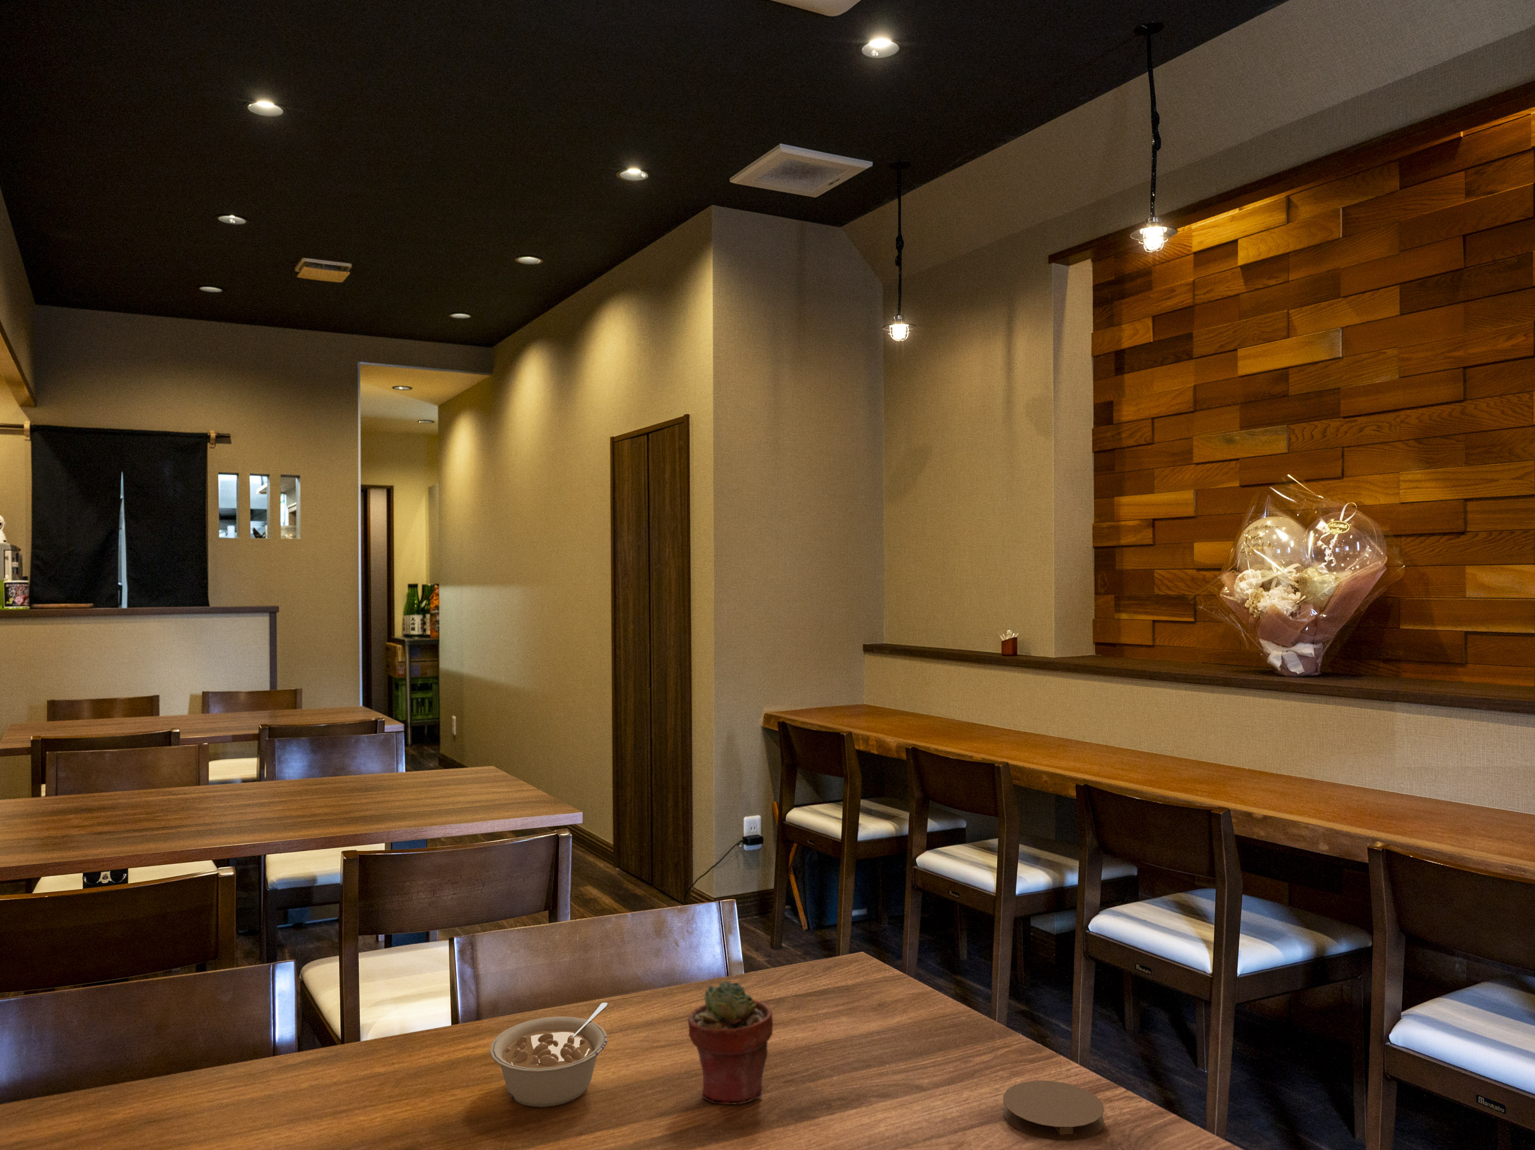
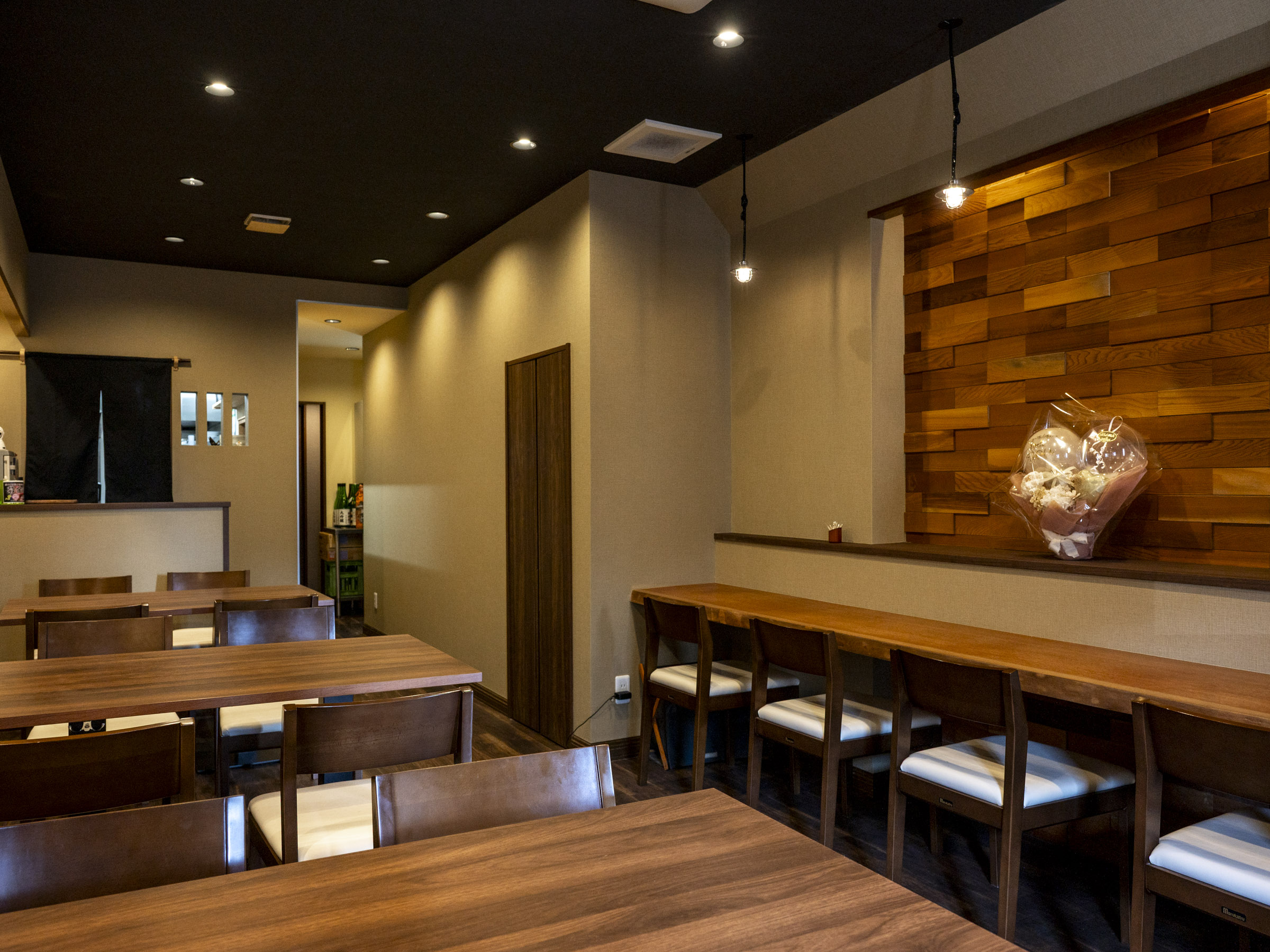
- legume [488,1001,609,1108]
- potted succulent [687,980,774,1105]
- coaster [1003,1080,1105,1142]
